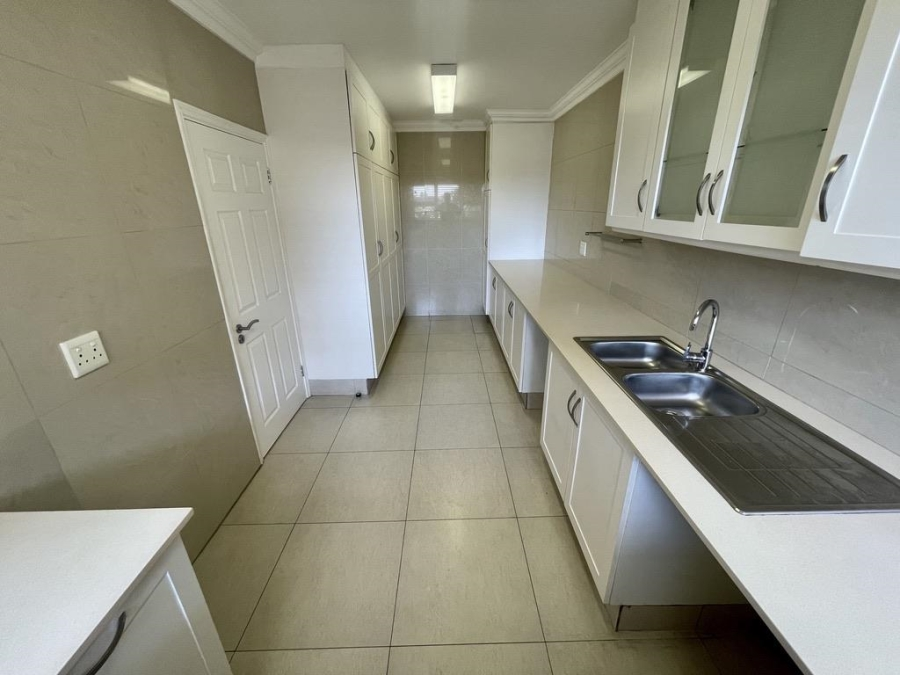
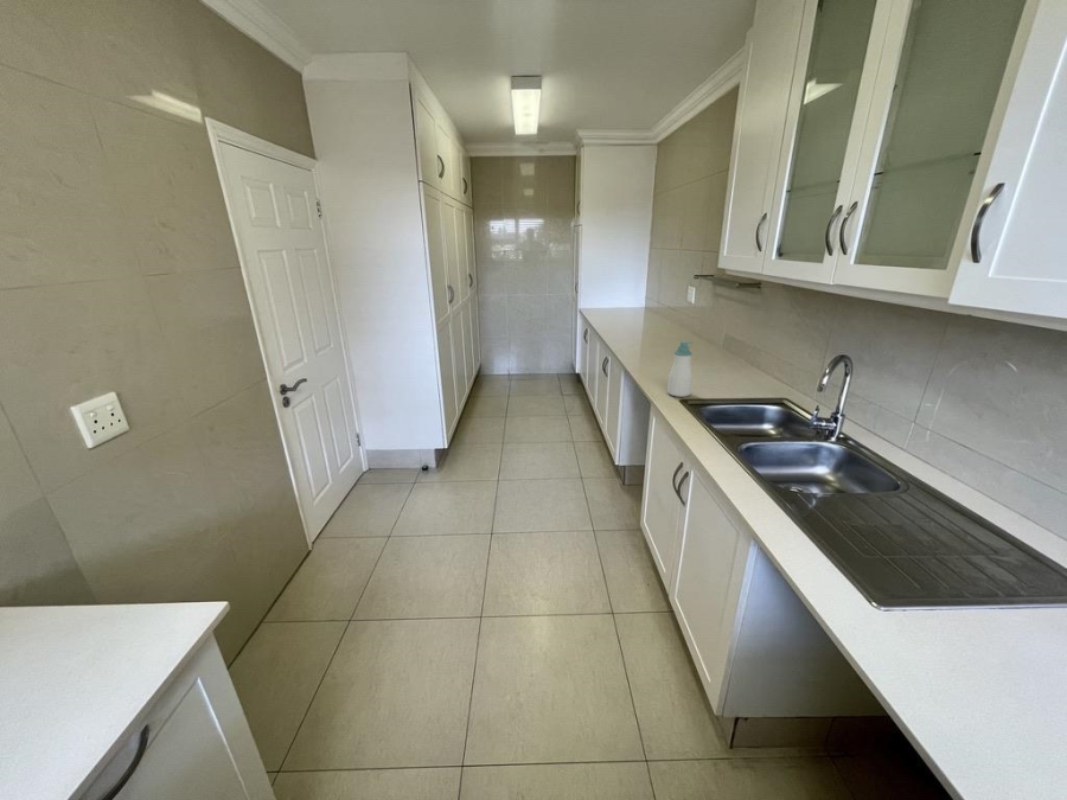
+ soap bottle [666,340,695,398]
